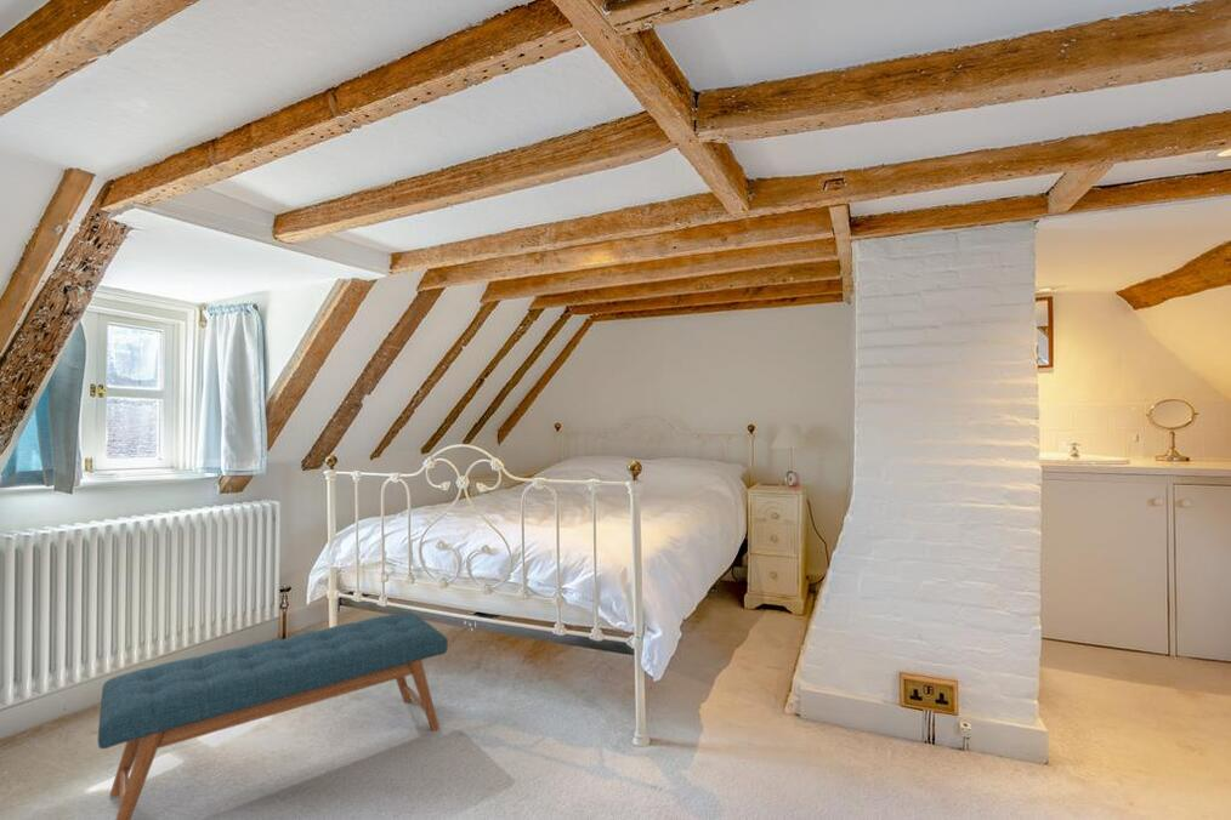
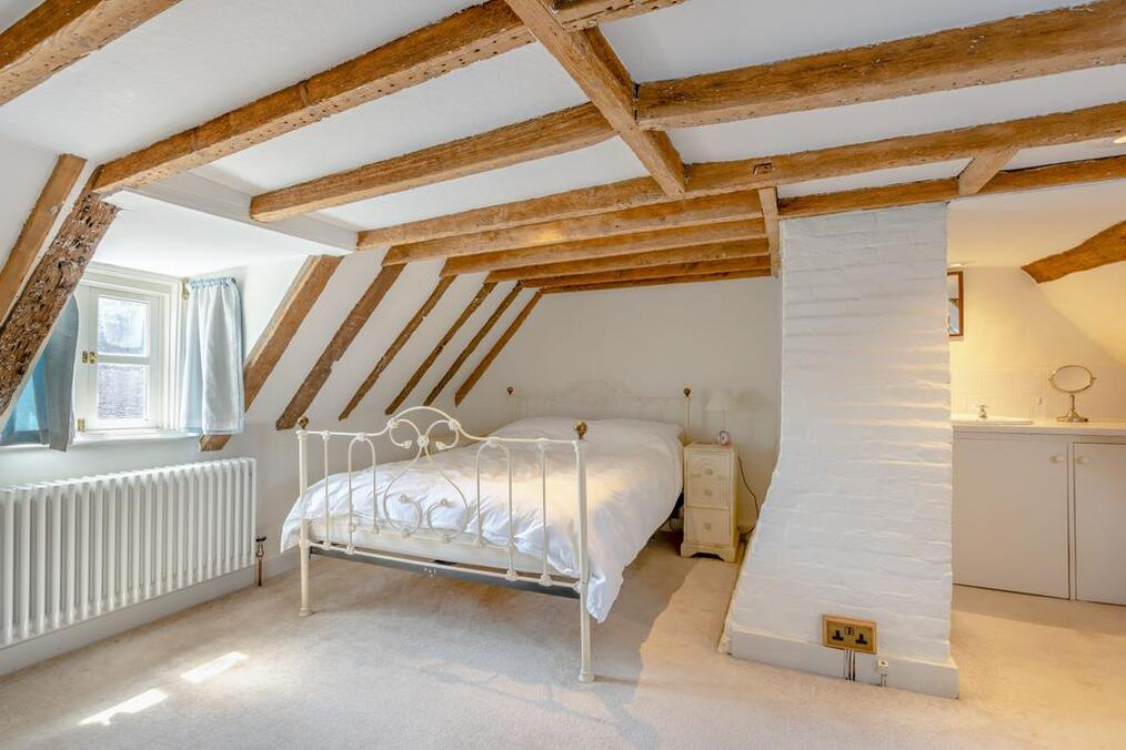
- bench [97,611,449,820]
